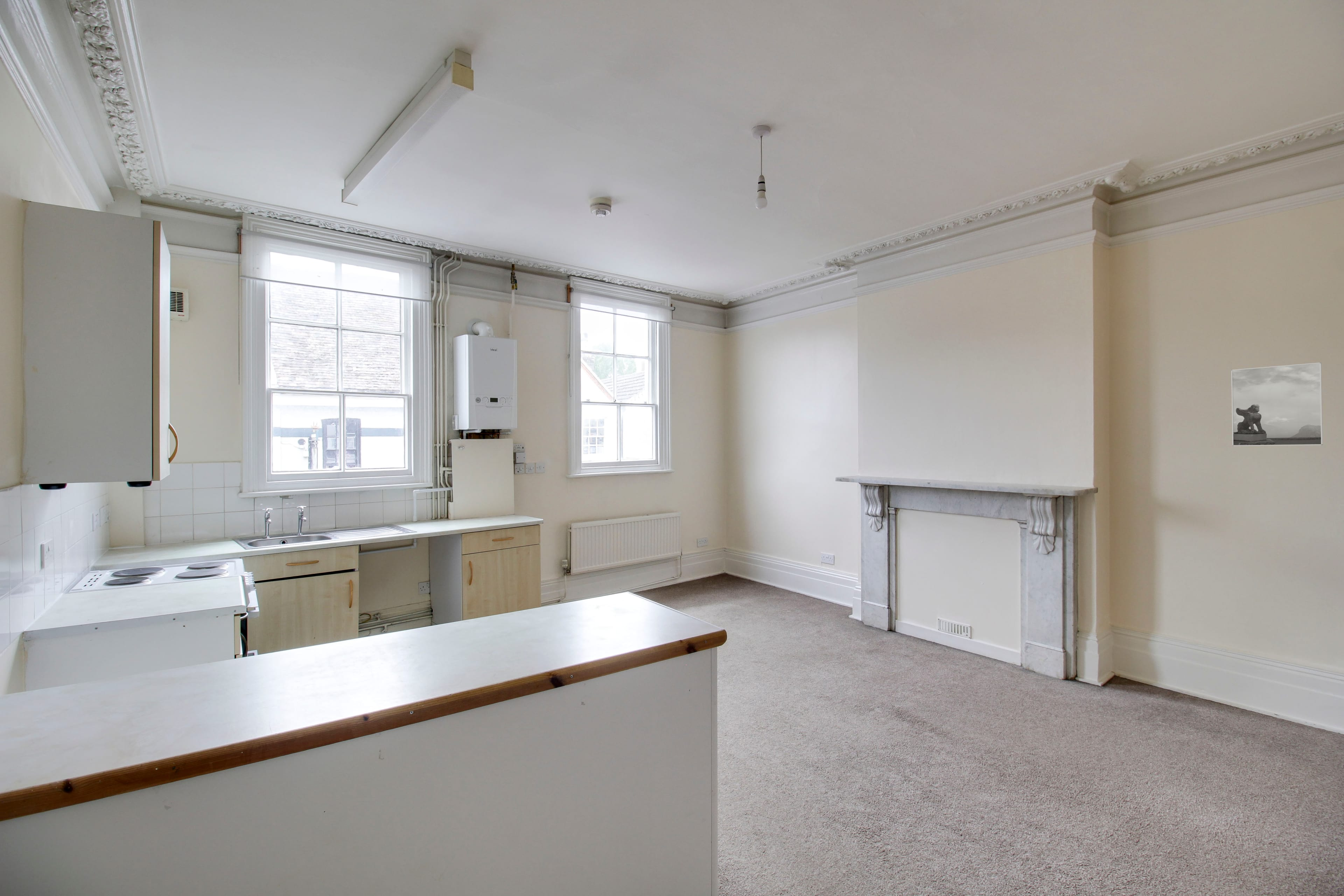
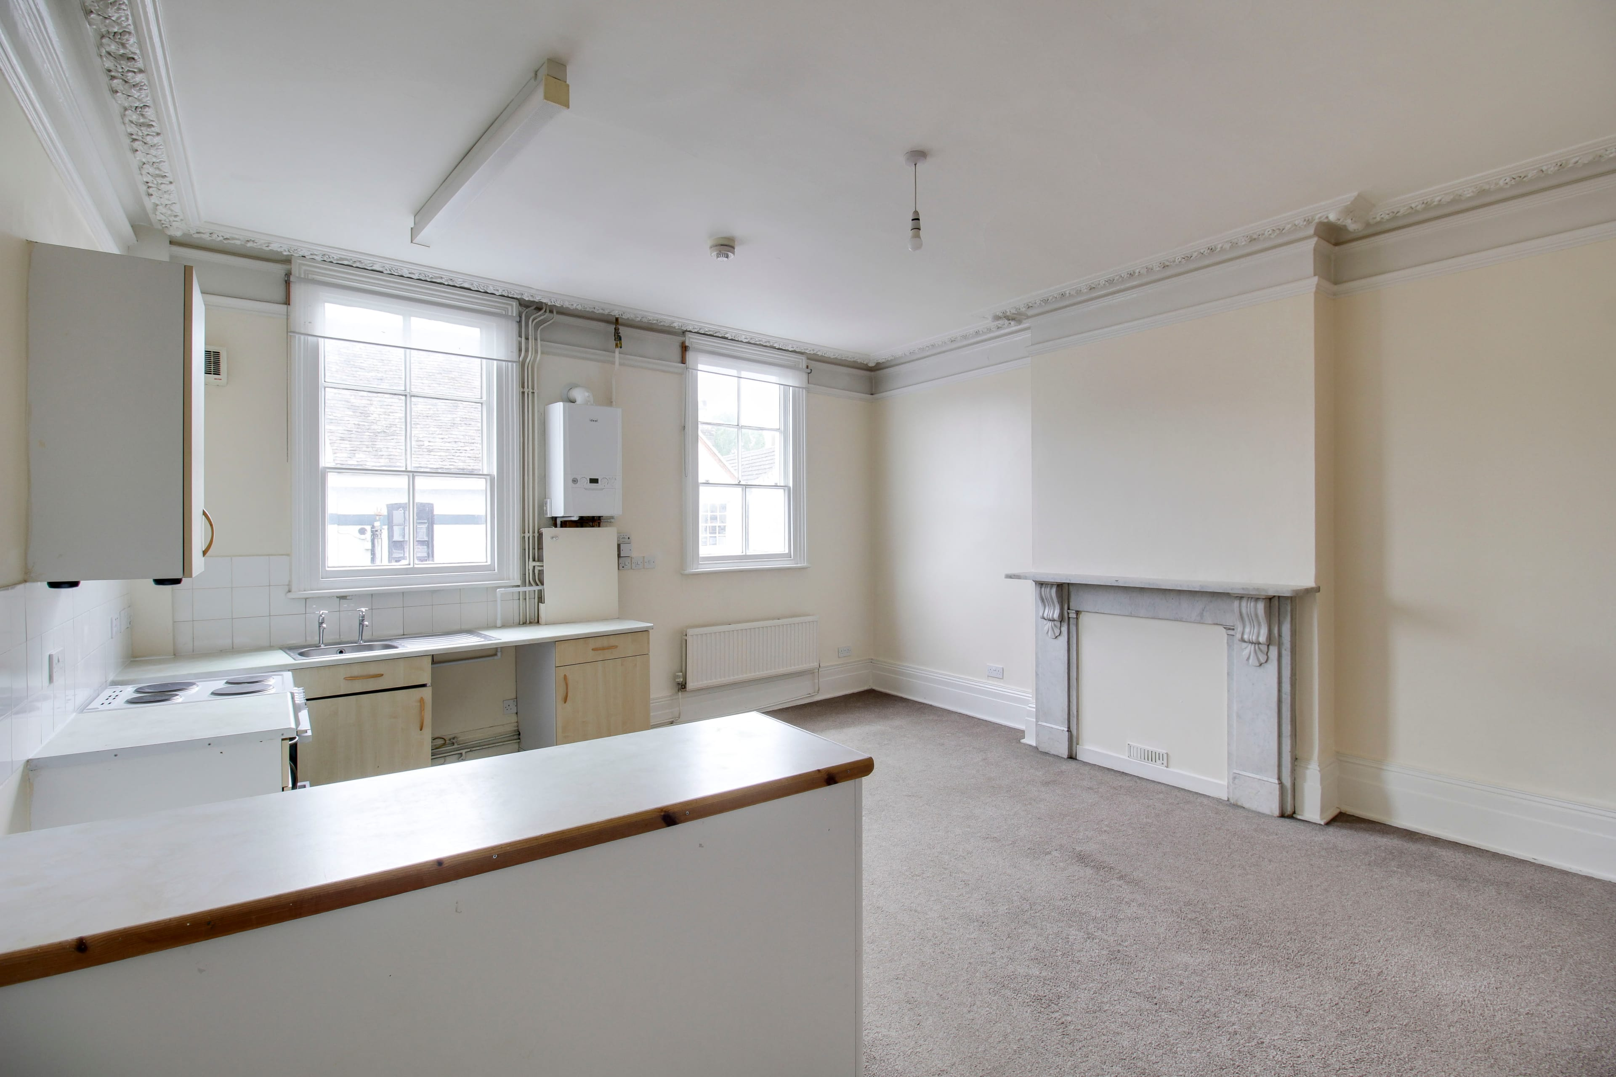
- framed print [1231,362,1323,446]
